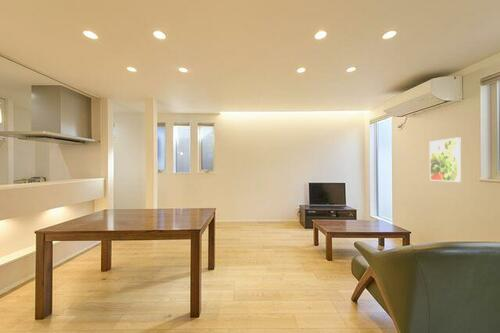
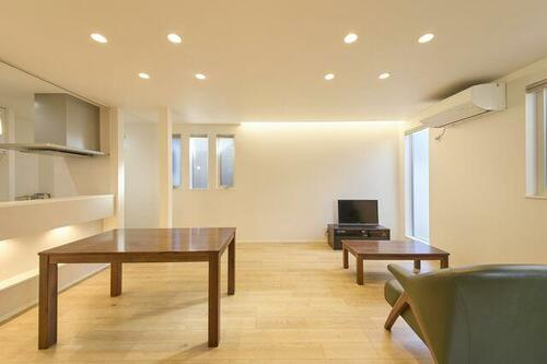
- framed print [429,136,462,183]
